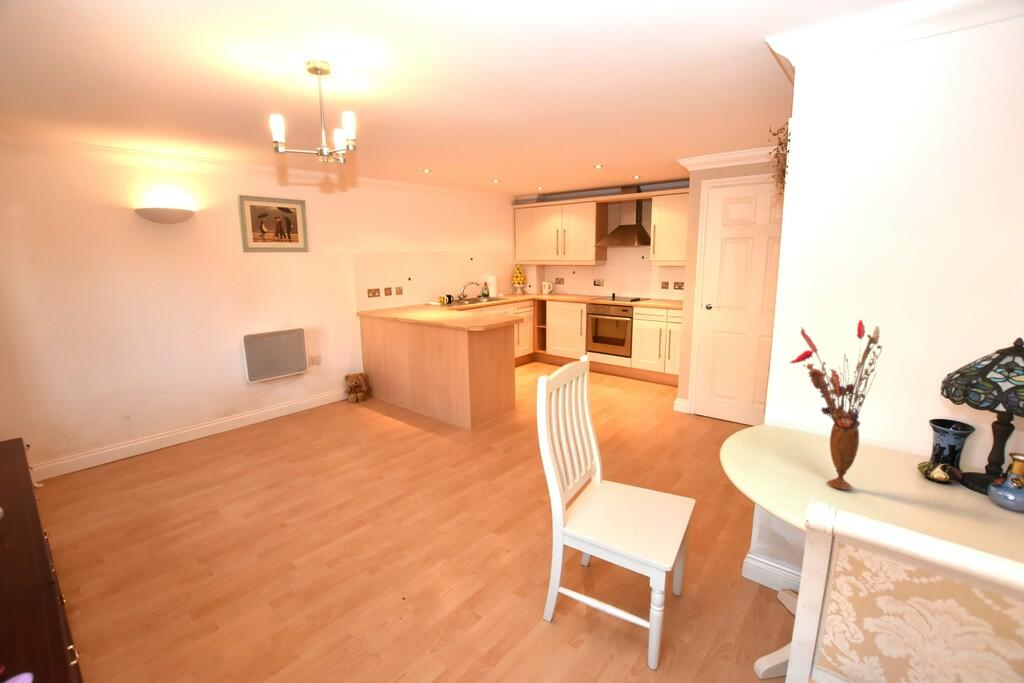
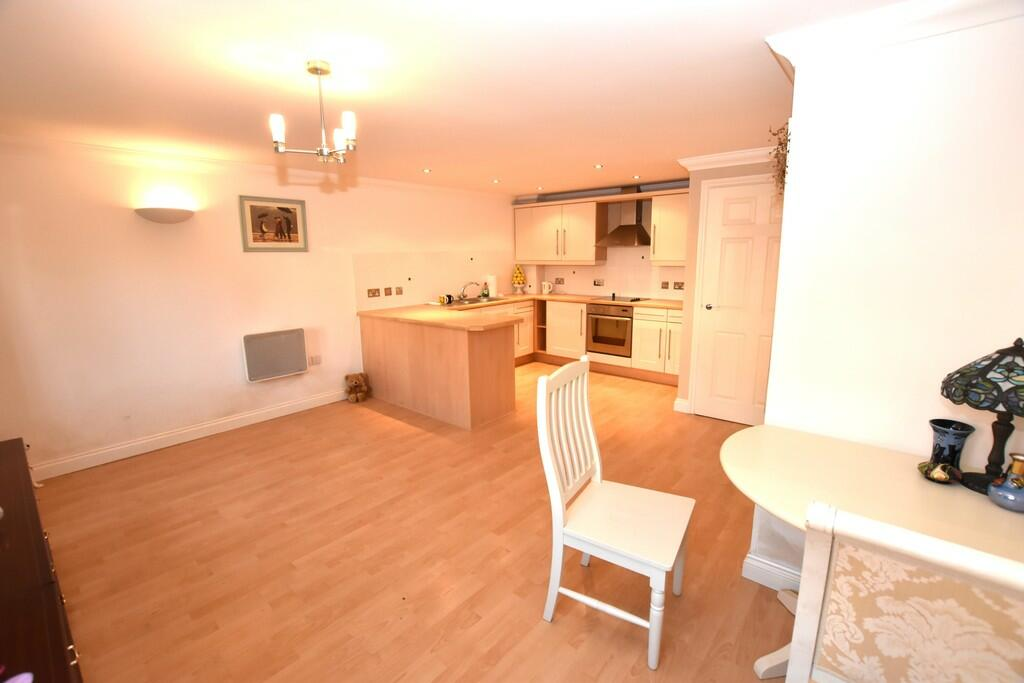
- bouquet [788,319,883,490]
